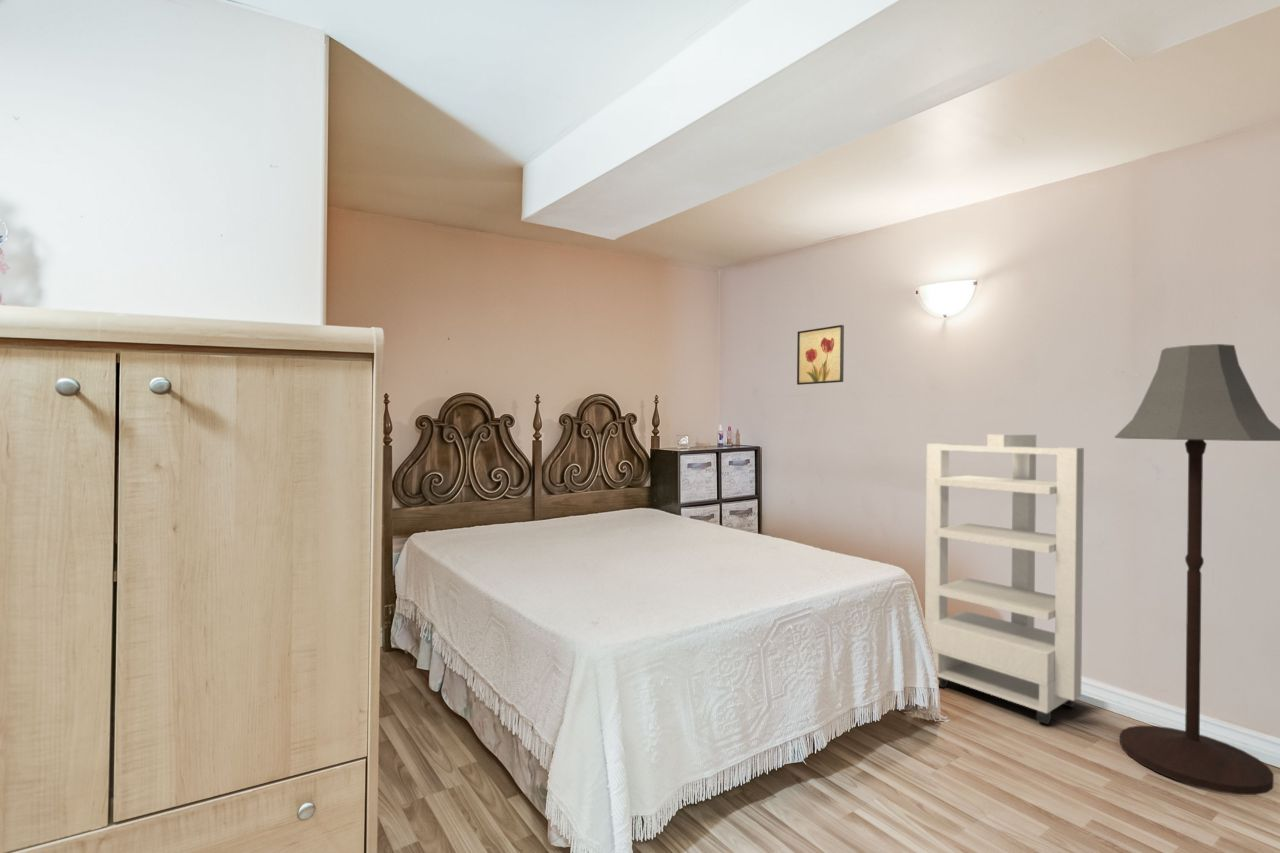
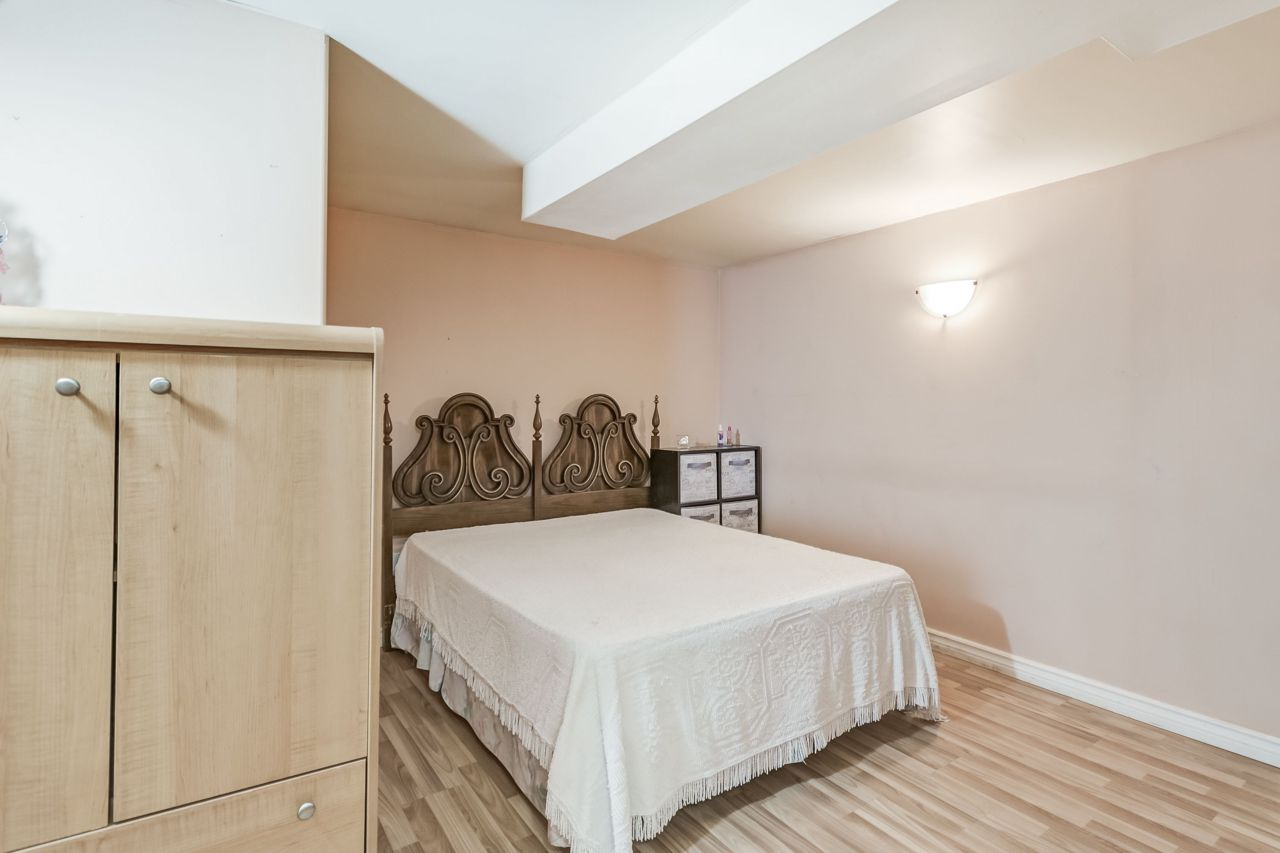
- floor lamp [1114,343,1280,796]
- storage cabinet [924,433,1085,725]
- wall art [796,324,845,386]
